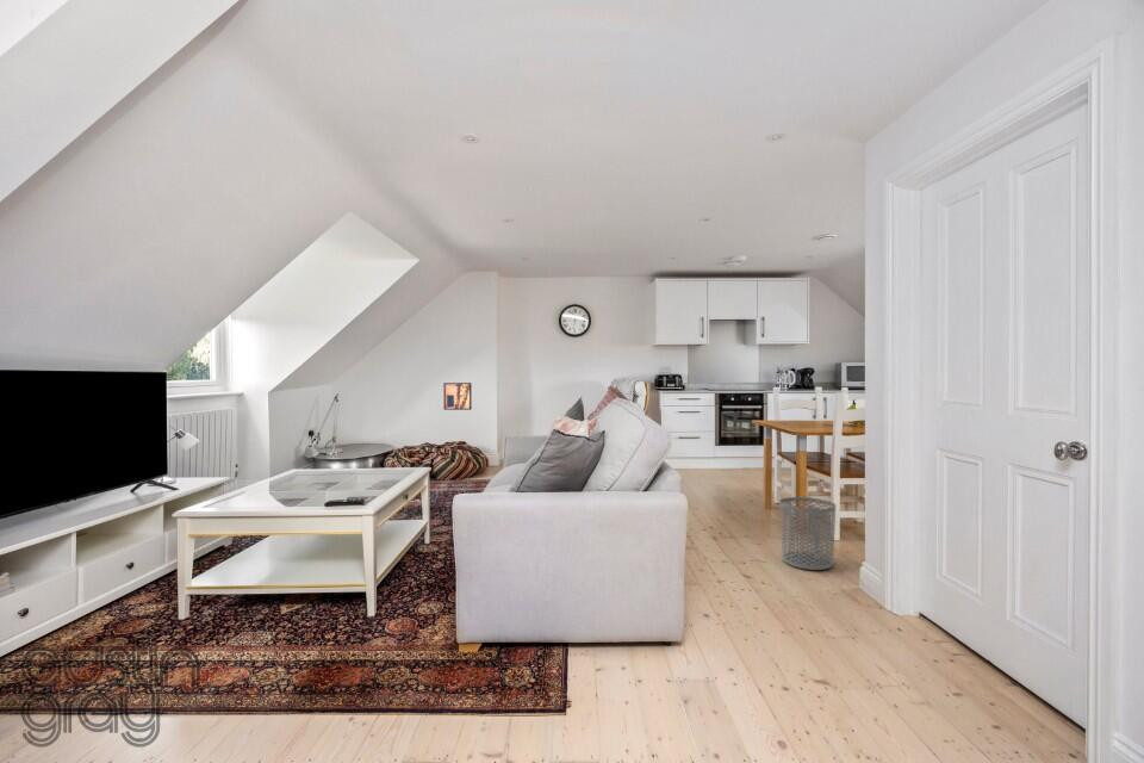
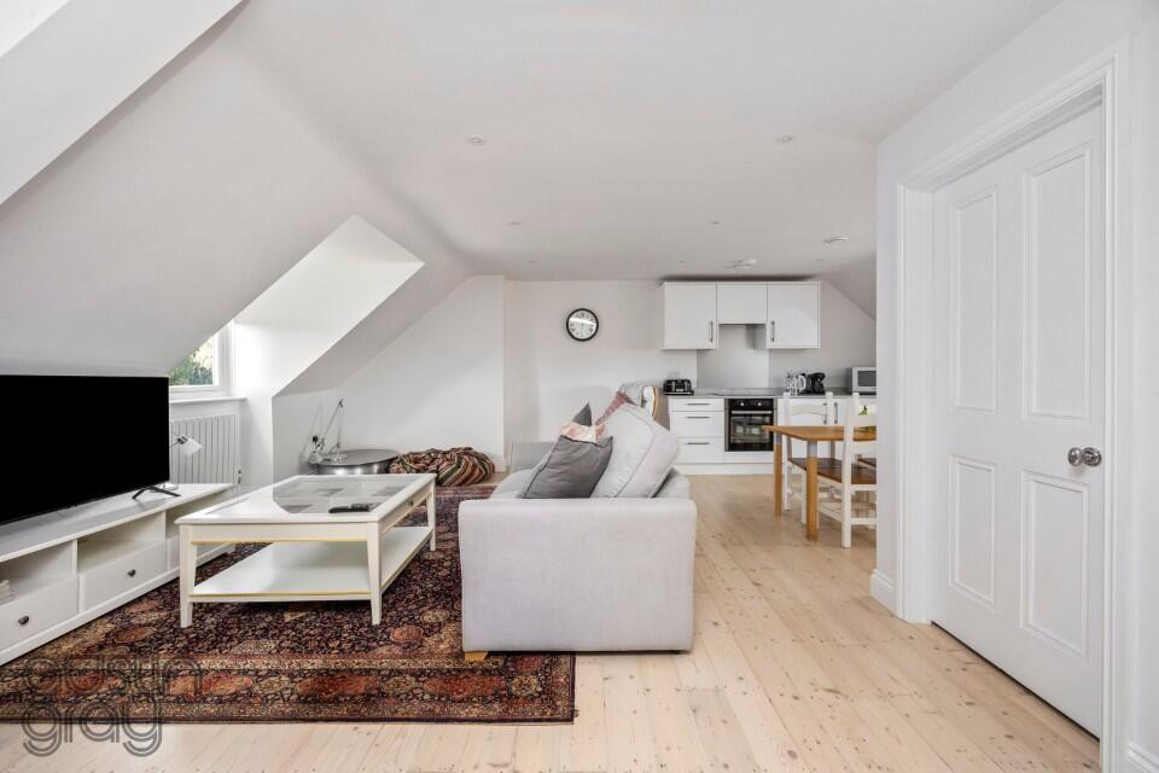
- waste bin [778,496,837,571]
- wall art [442,382,473,411]
